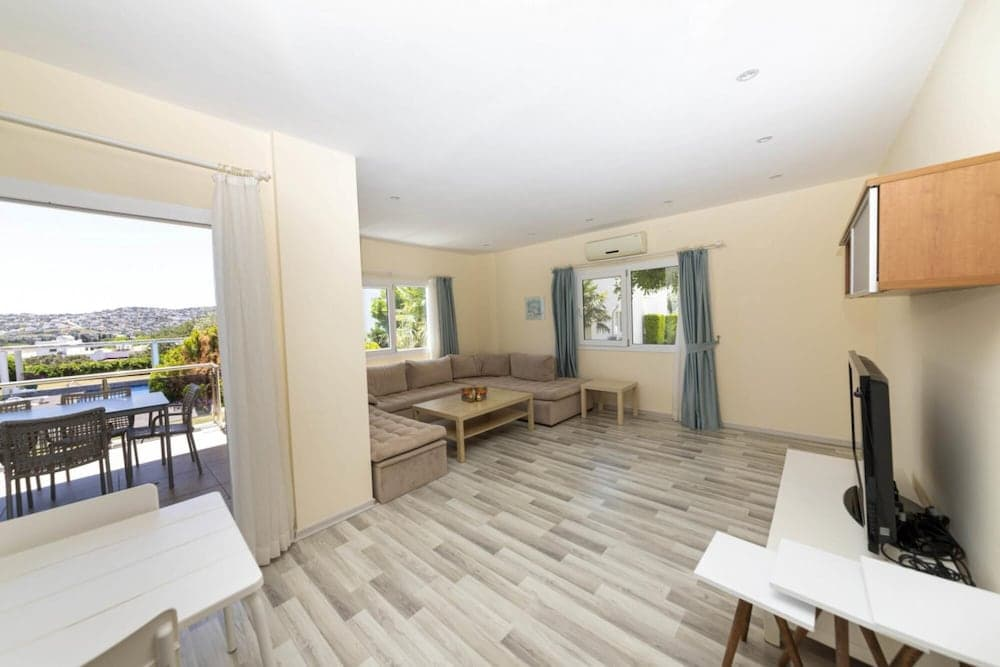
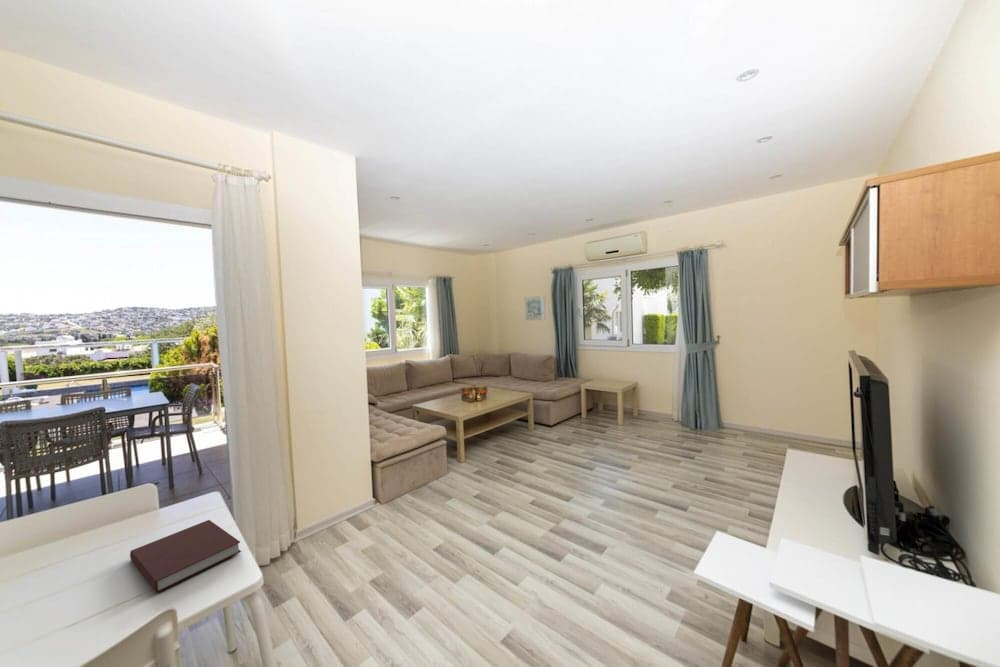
+ notebook [129,519,242,594]
